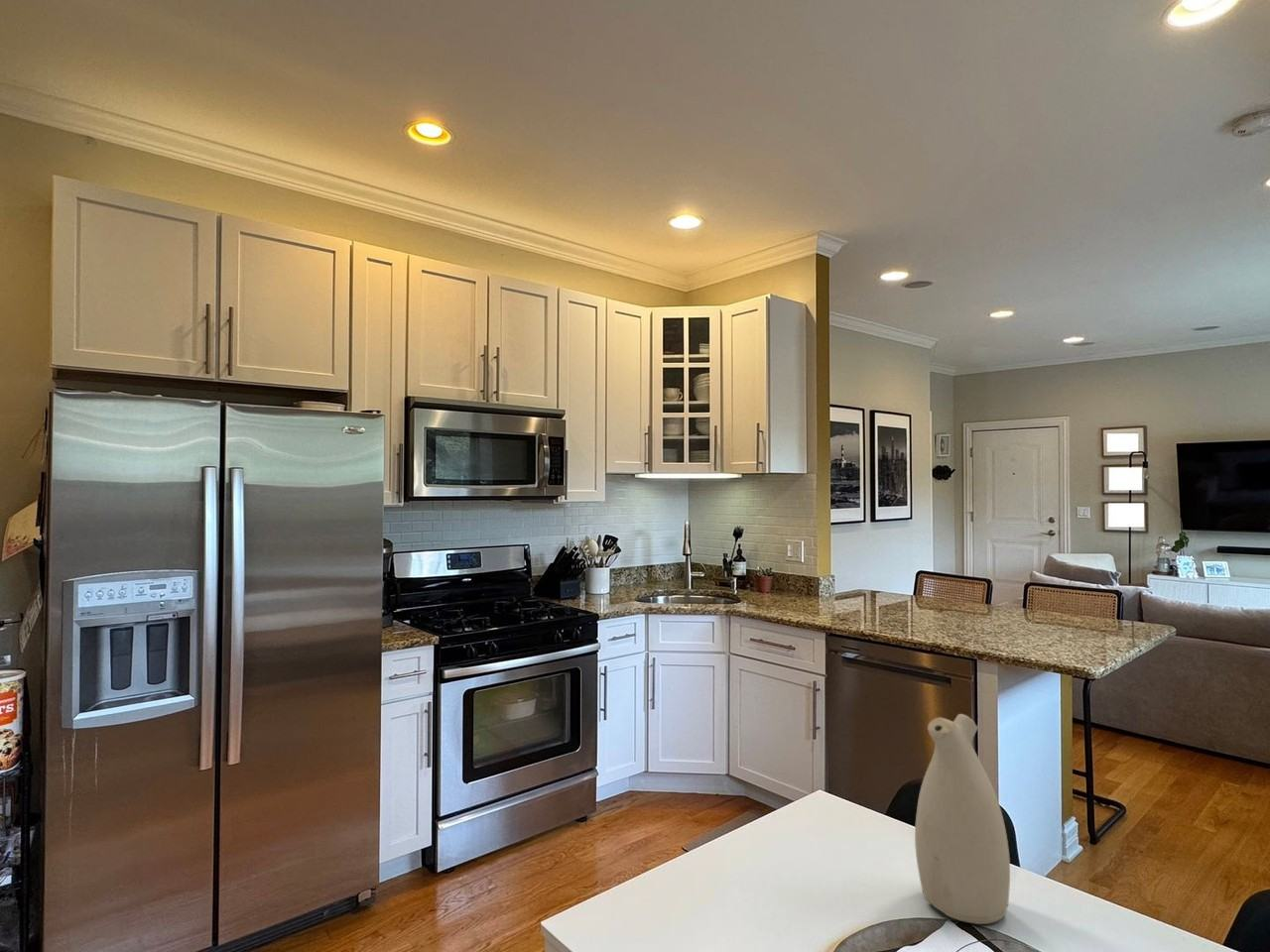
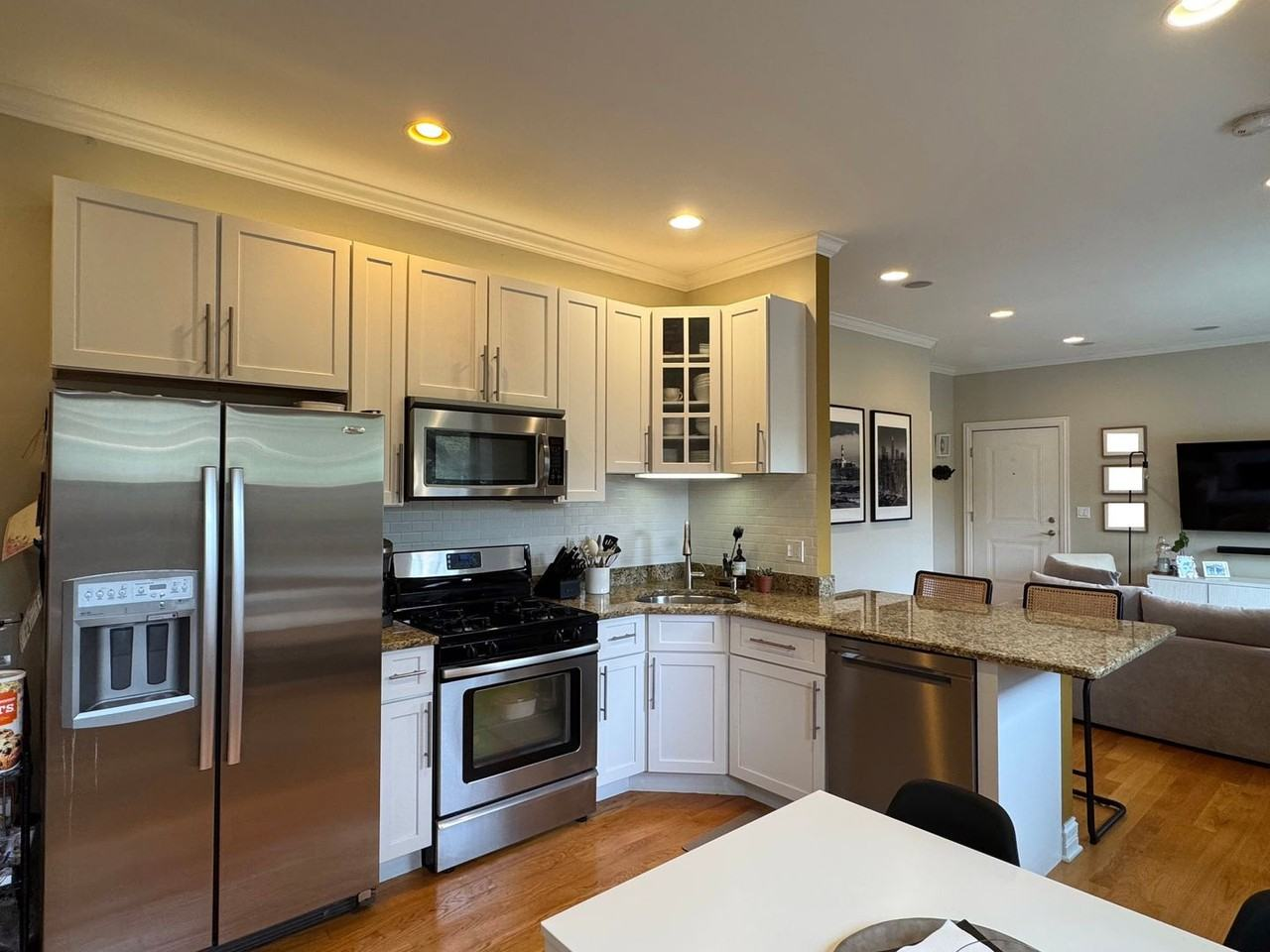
- vase [914,713,1011,925]
